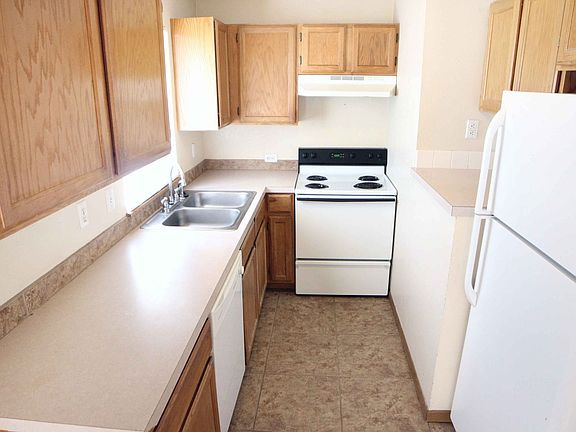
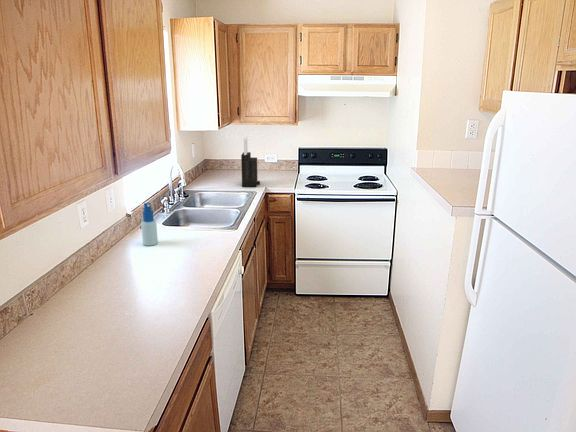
+ spray bottle [140,202,159,247]
+ knife block [240,136,261,188]
